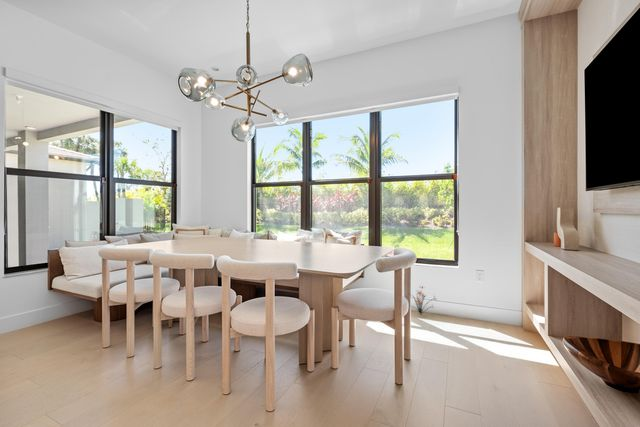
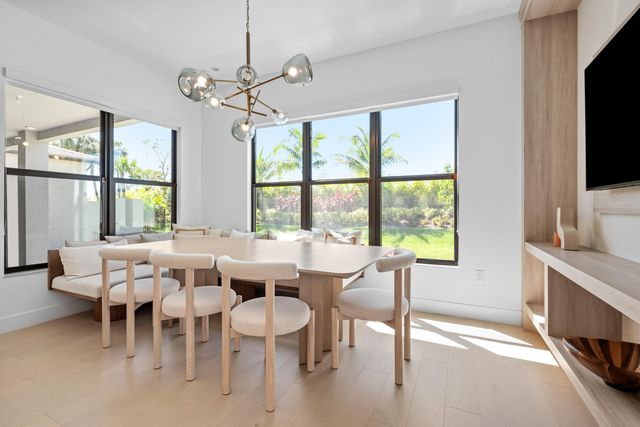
- decorative plant [410,285,438,316]
